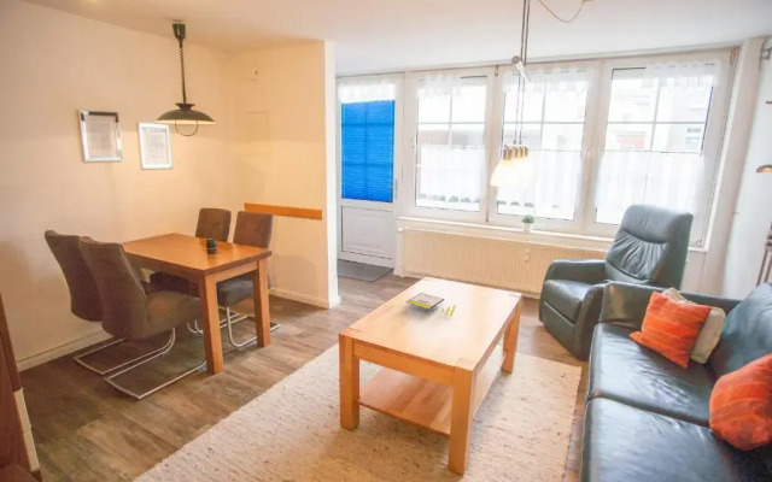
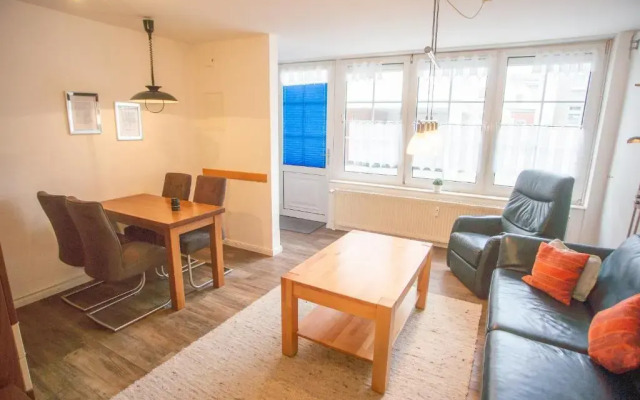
- board game [404,292,457,316]
